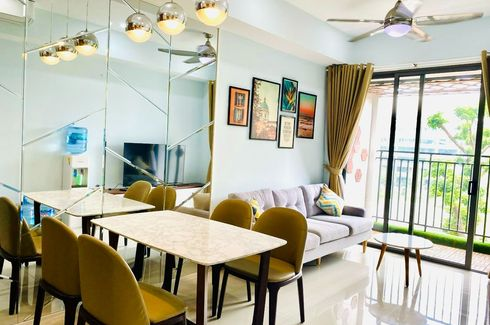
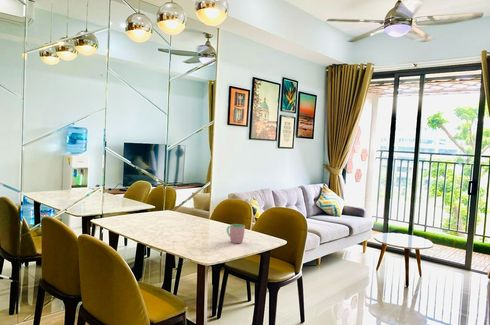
+ cup [226,223,246,244]
